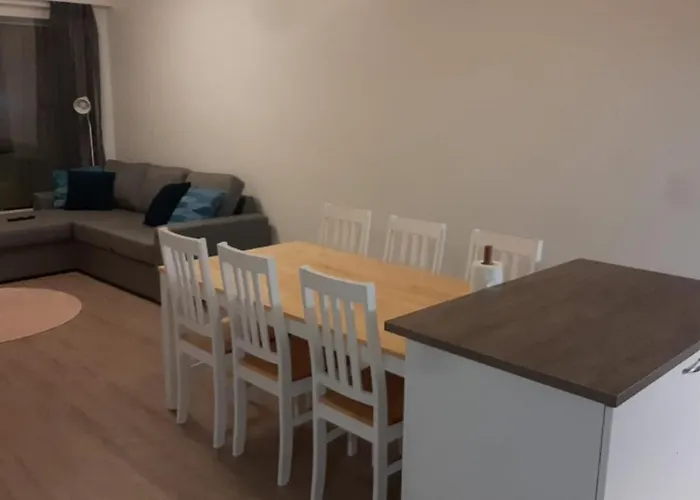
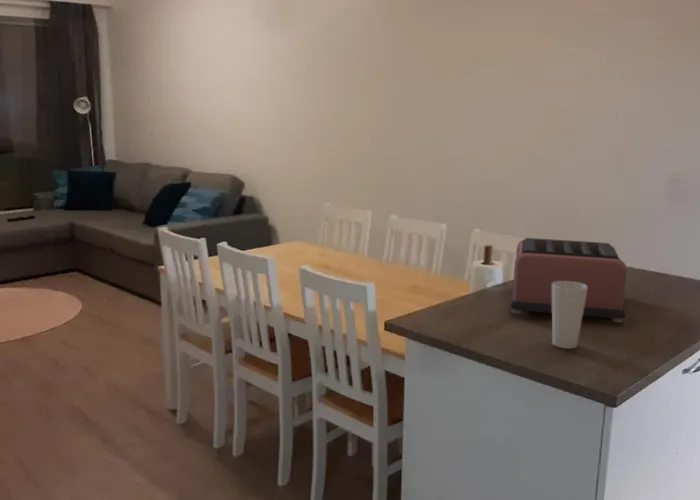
+ cup [551,281,587,350]
+ toaster [509,237,628,324]
